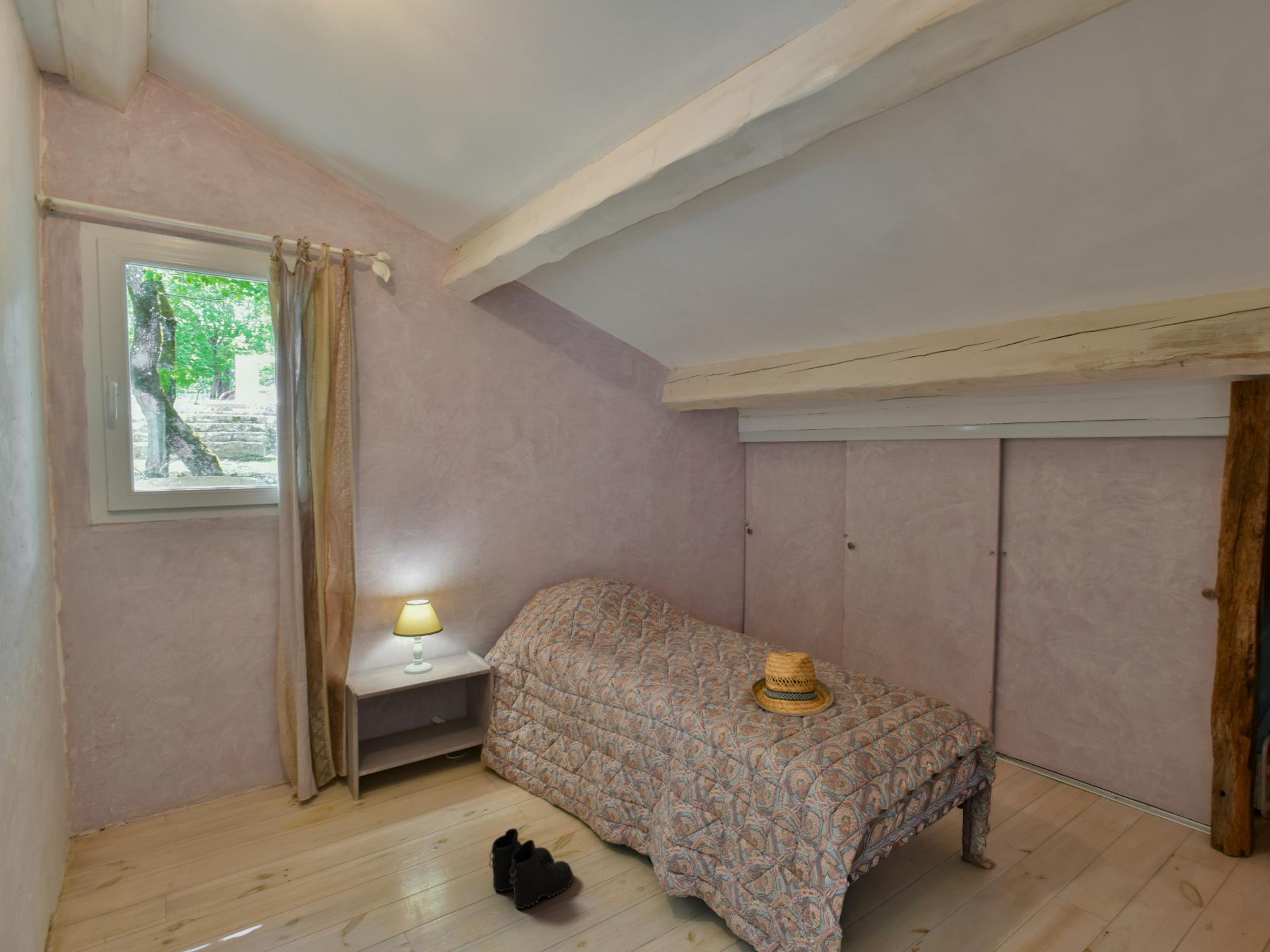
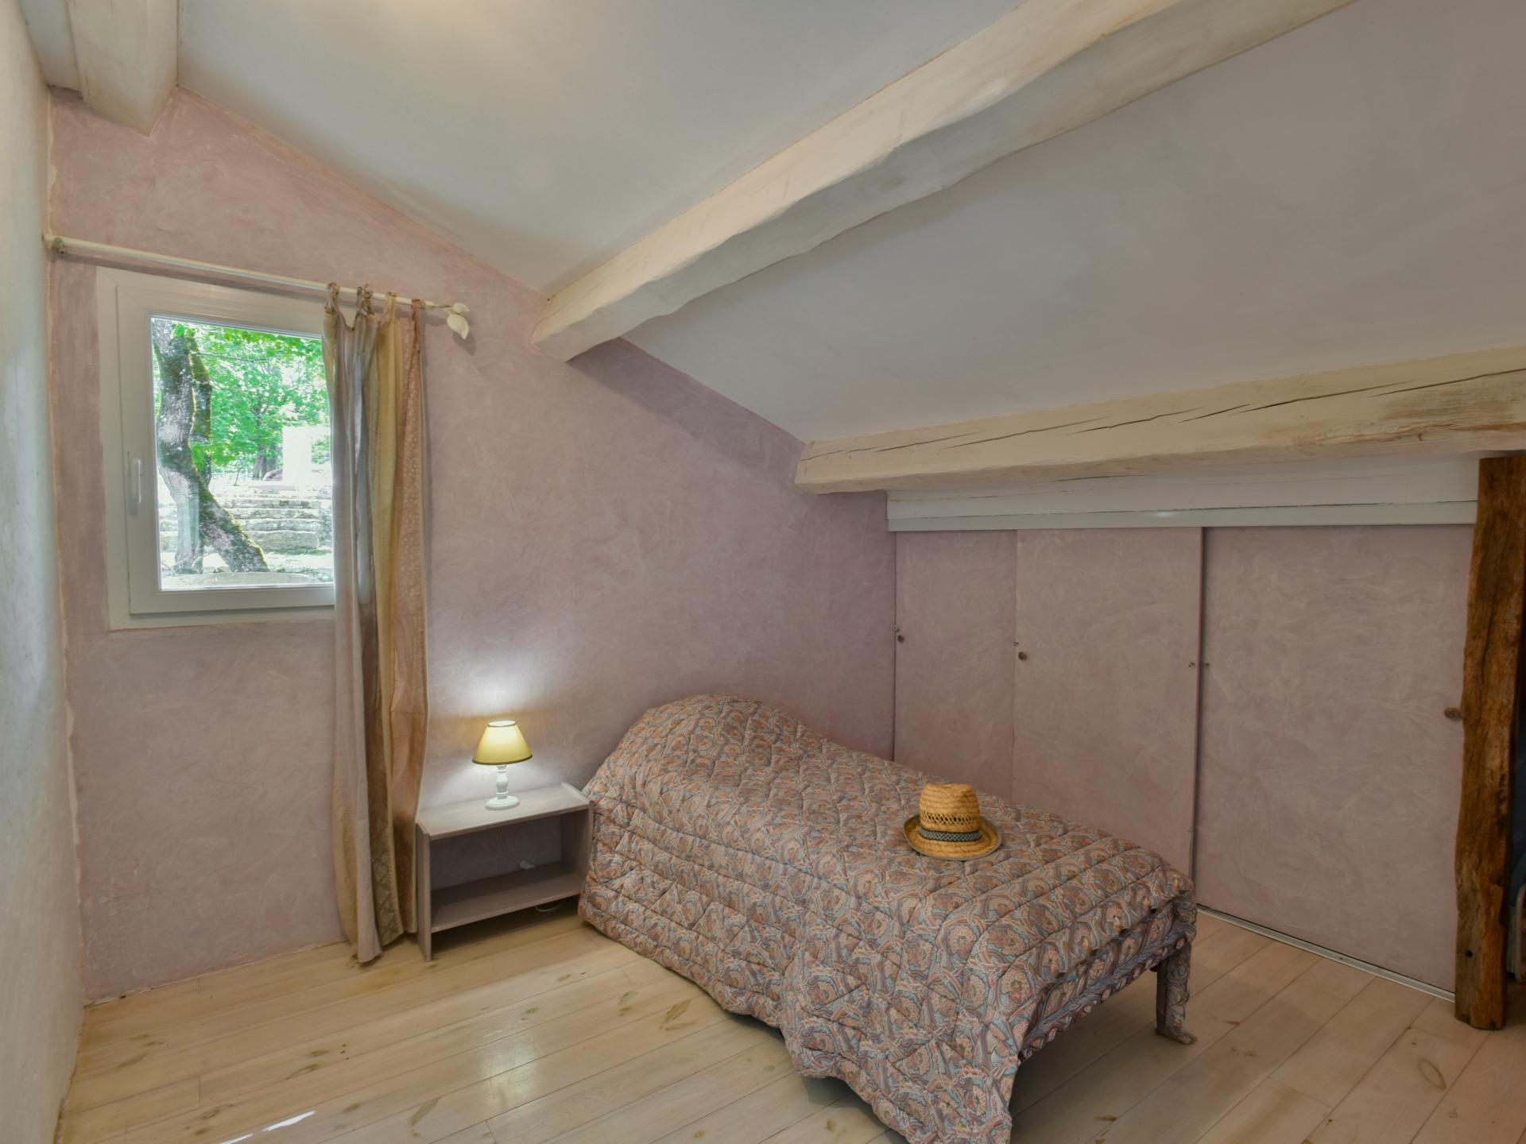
- boots [488,828,574,909]
